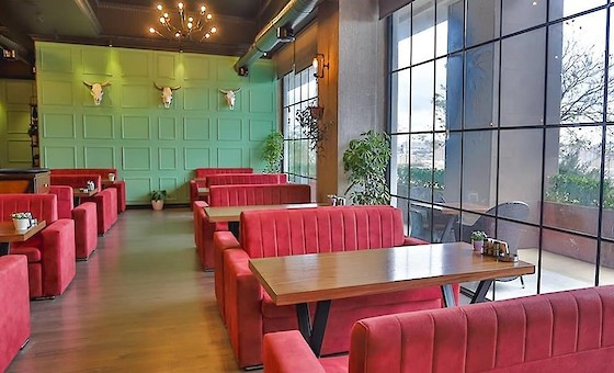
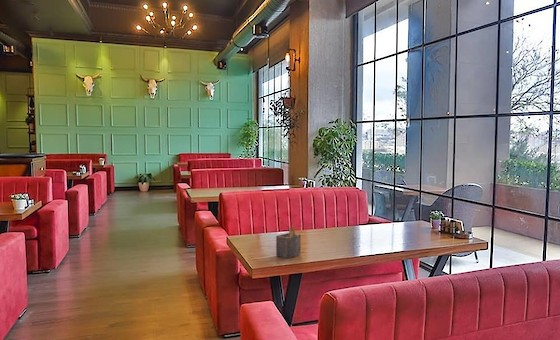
+ napkin holder [275,225,302,259]
